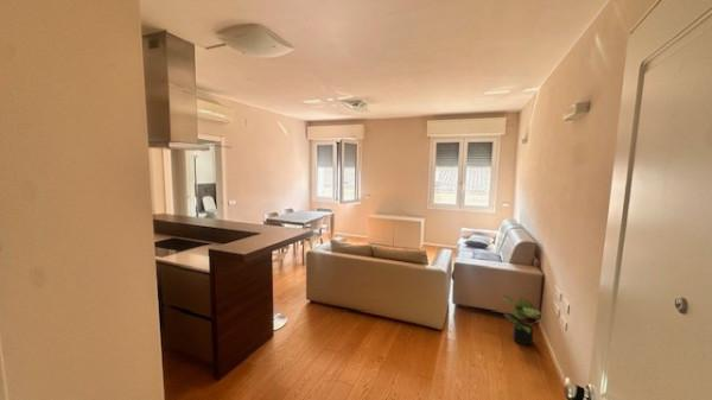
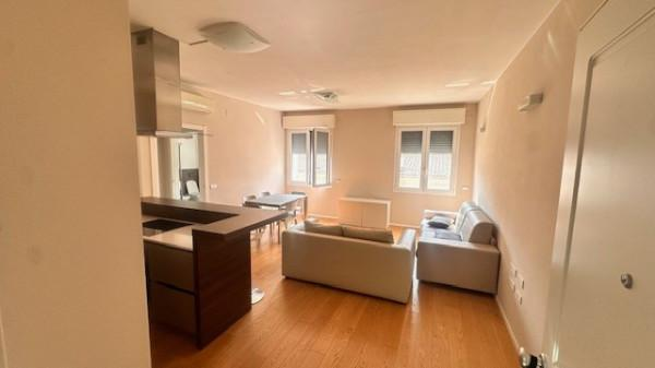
- potted plant [501,294,546,347]
